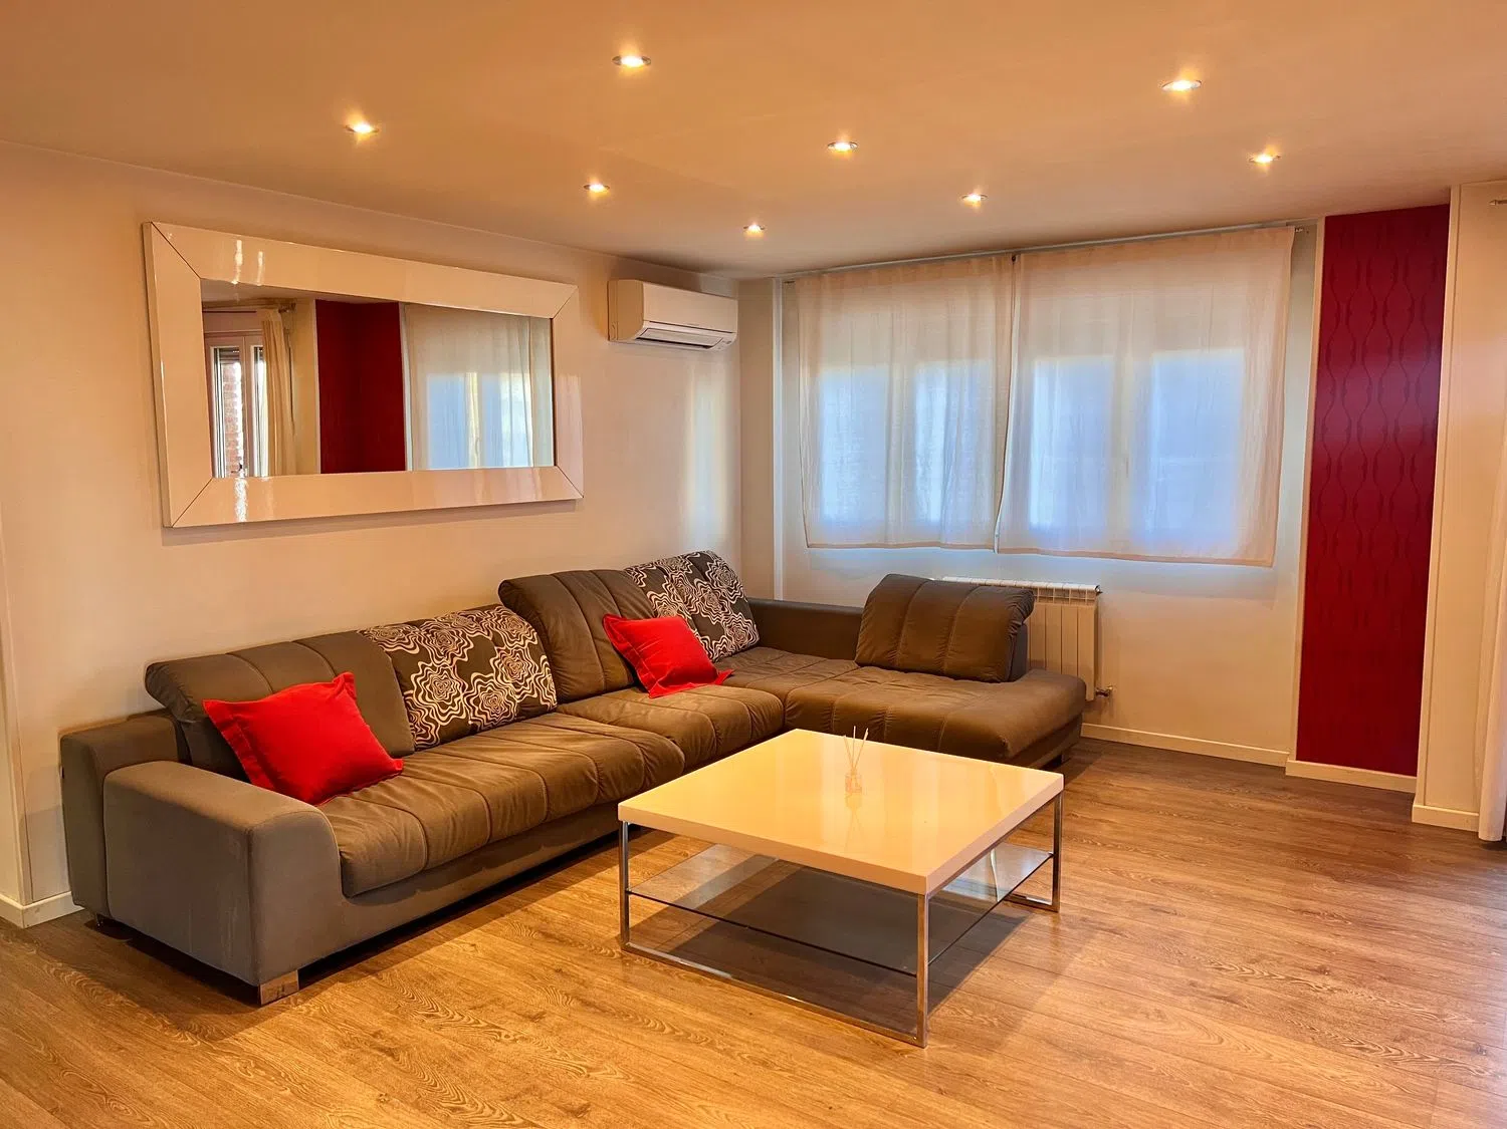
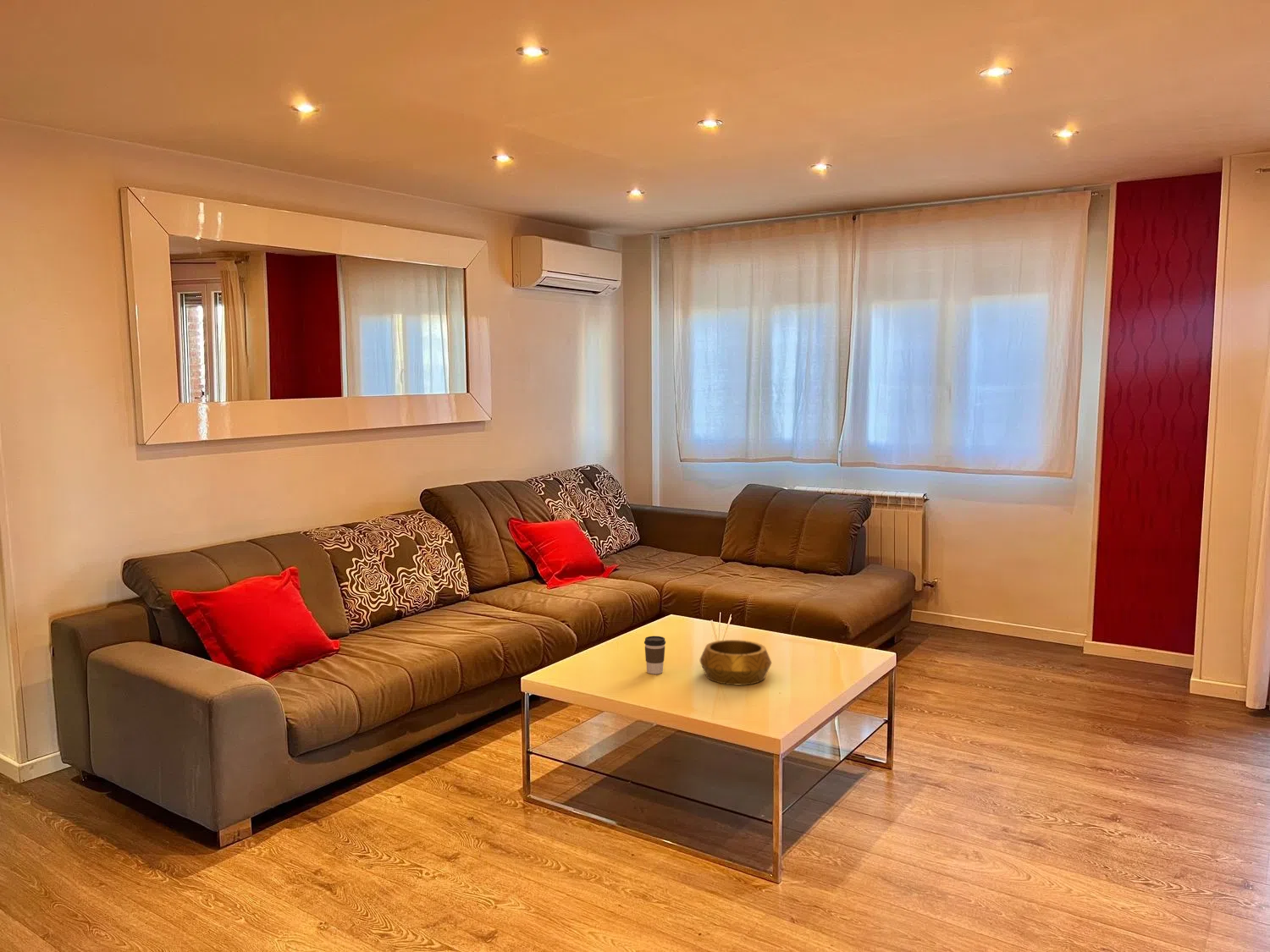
+ decorative bowl [699,639,772,685]
+ coffee cup [643,636,666,674]
